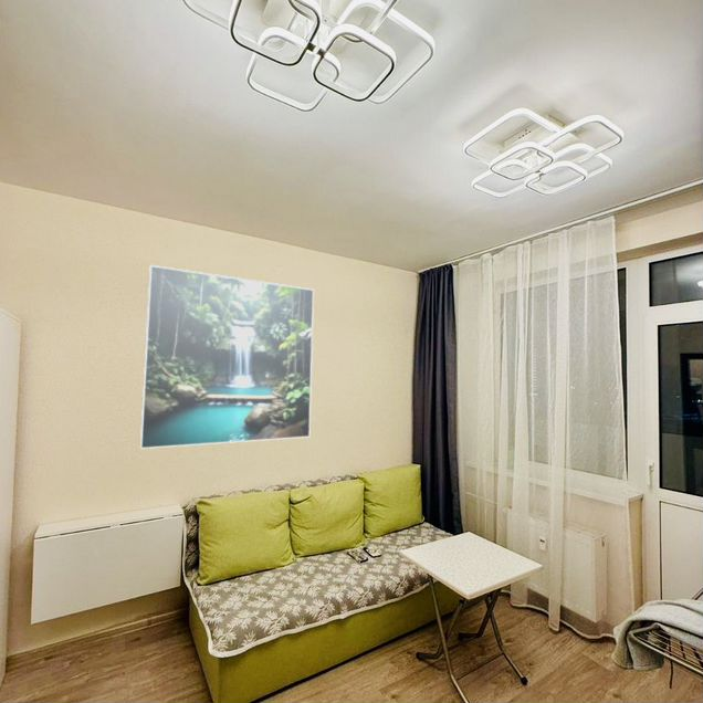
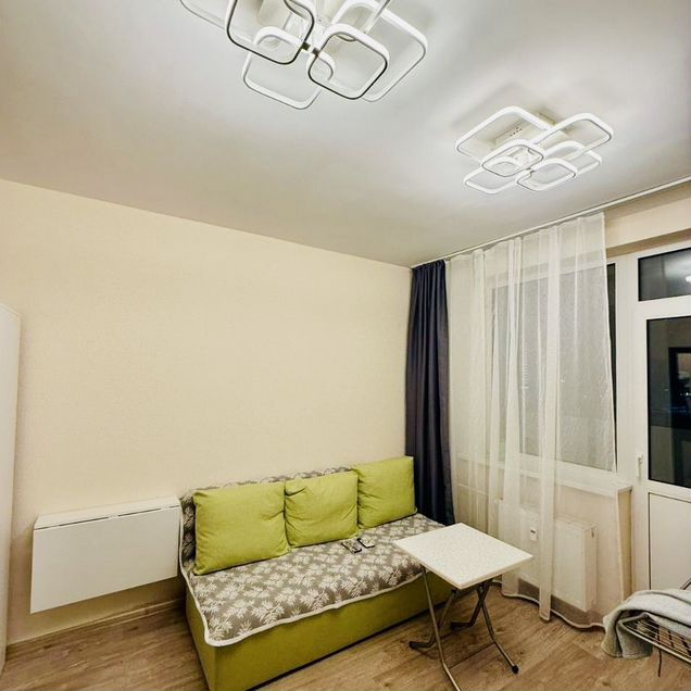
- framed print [139,264,315,450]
